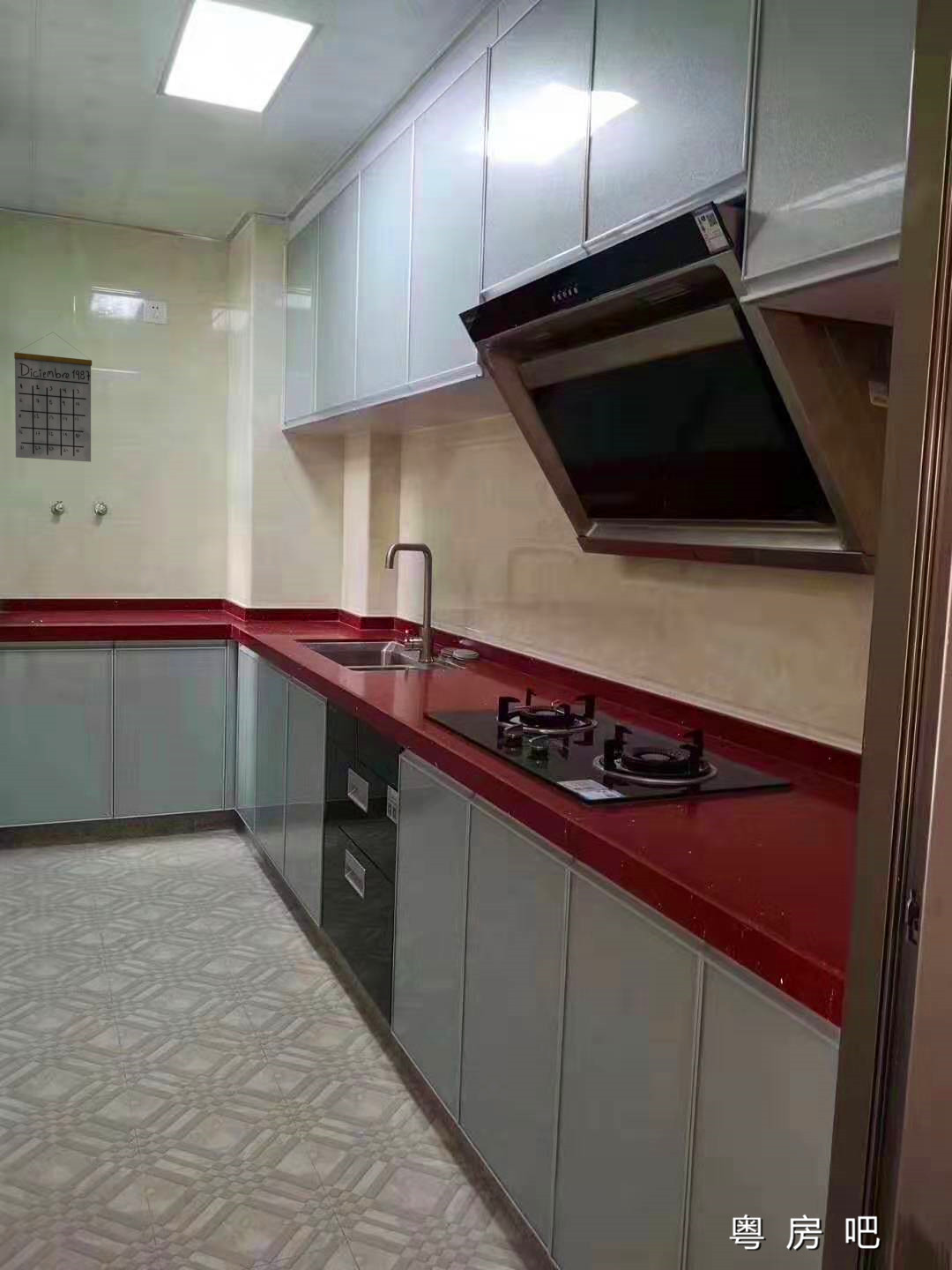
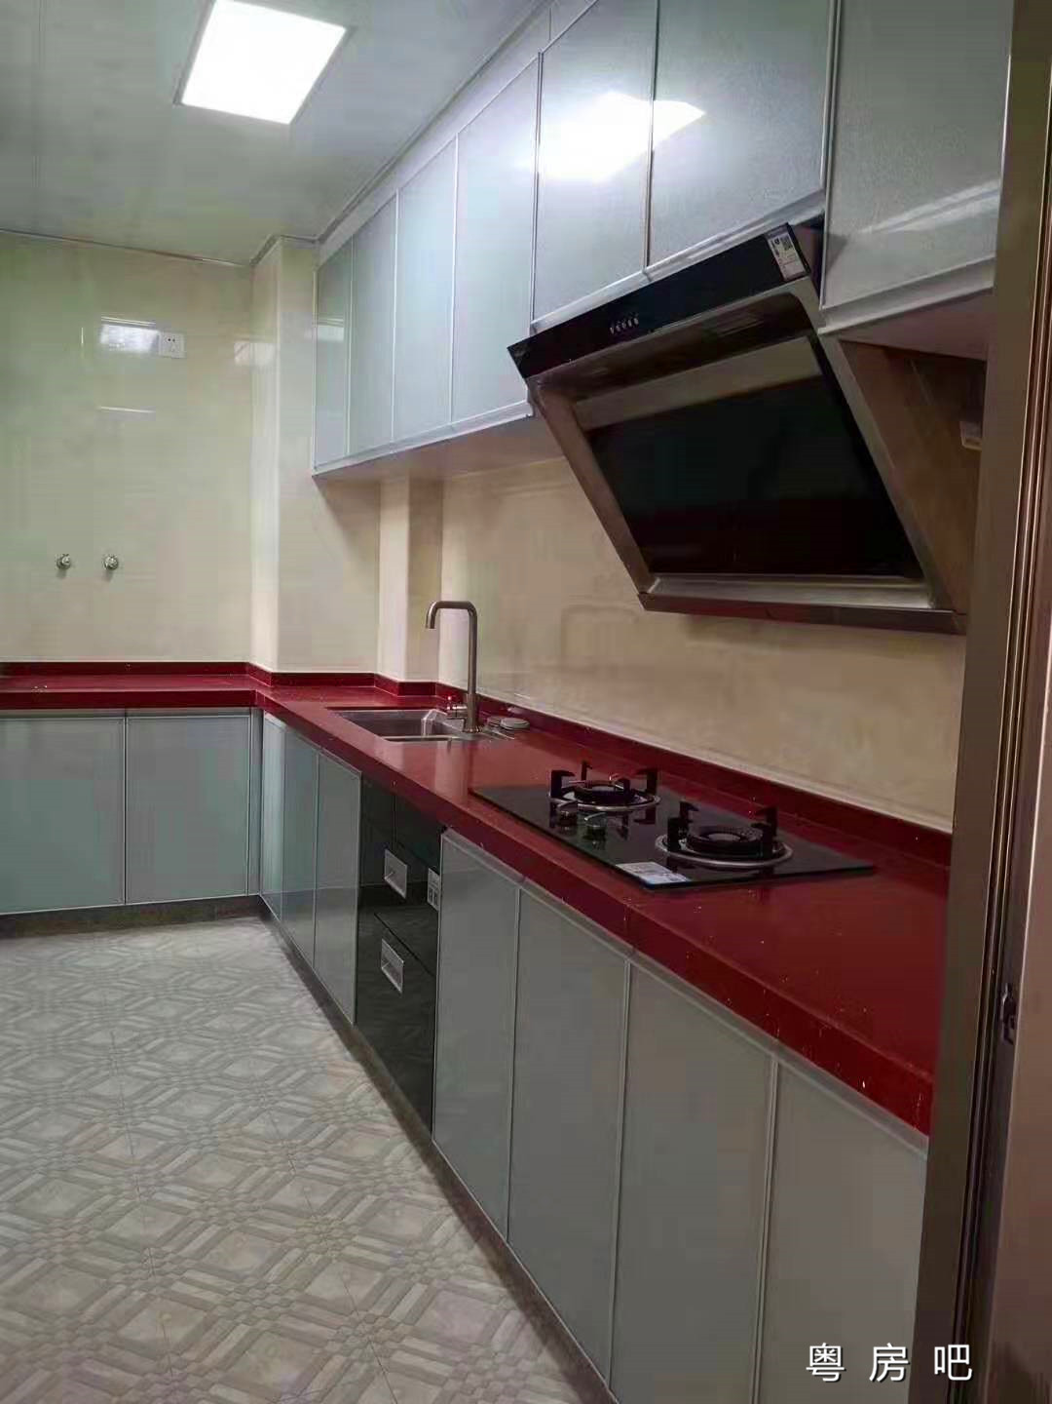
- calendar [13,332,93,463]
